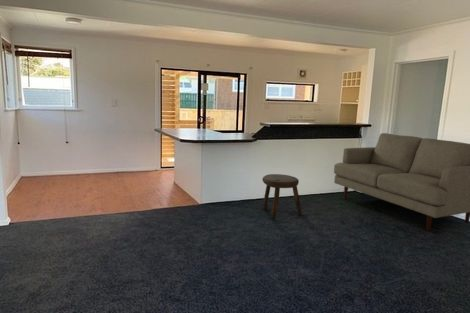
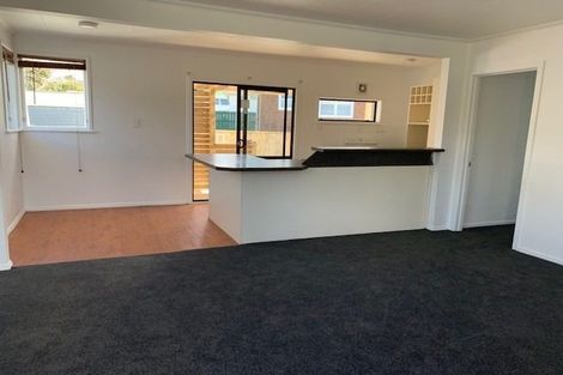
- stool [262,173,303,220]
- sofa [333,132,470,232]
